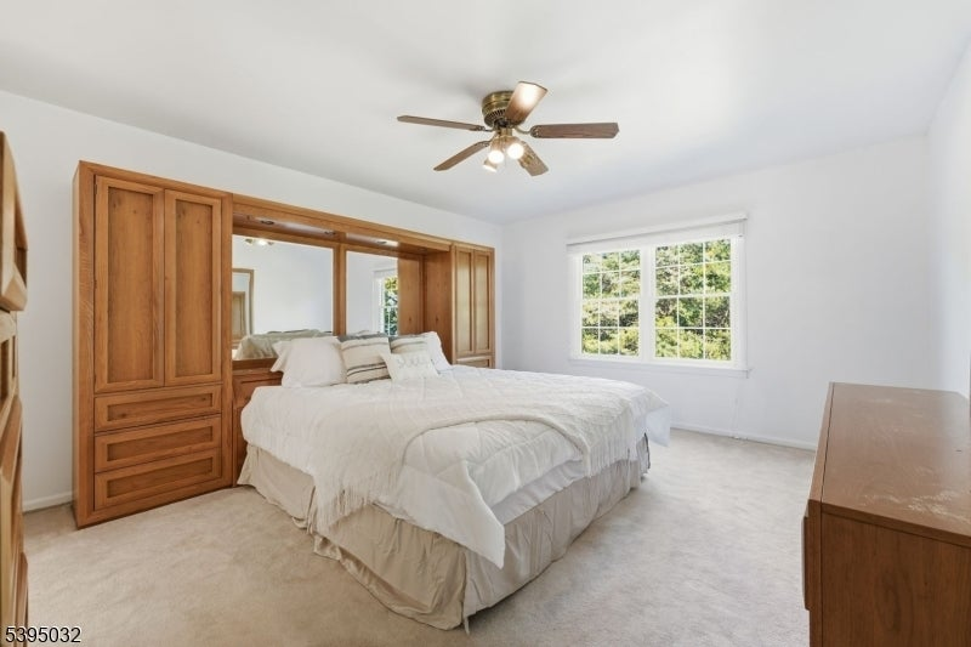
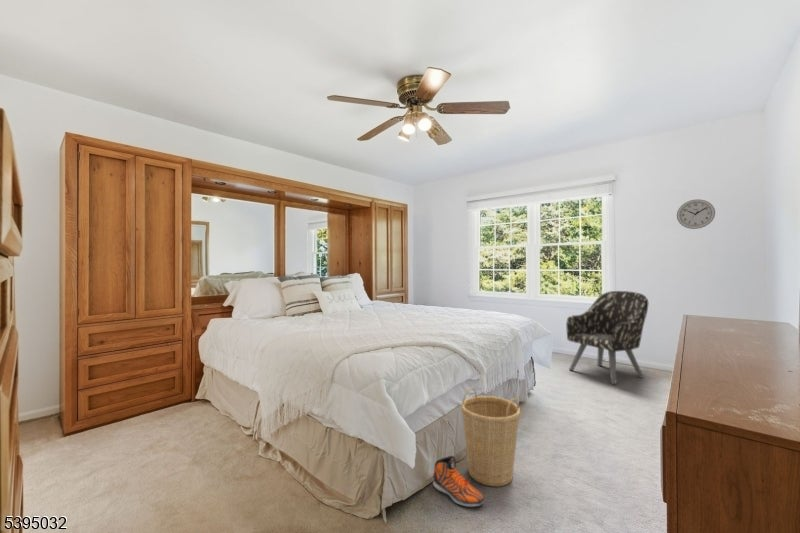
+ armchair [565,290,649,385]
+ sneaker [432,455,485,508]
+ wall clock [676,198,716,230]
+ basket [460,387,521,487]
